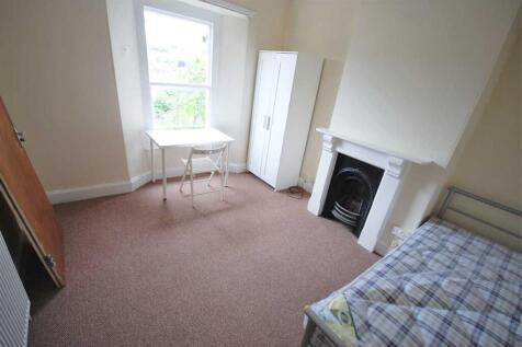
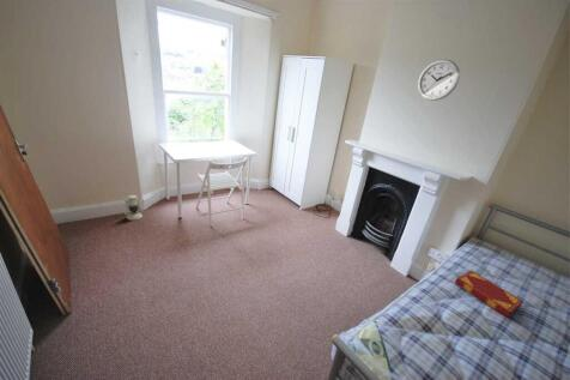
+ wall clock [417,58,461,102]
+ hardback book [454,270,524,319]
+ lantern [123,192,145,221]
